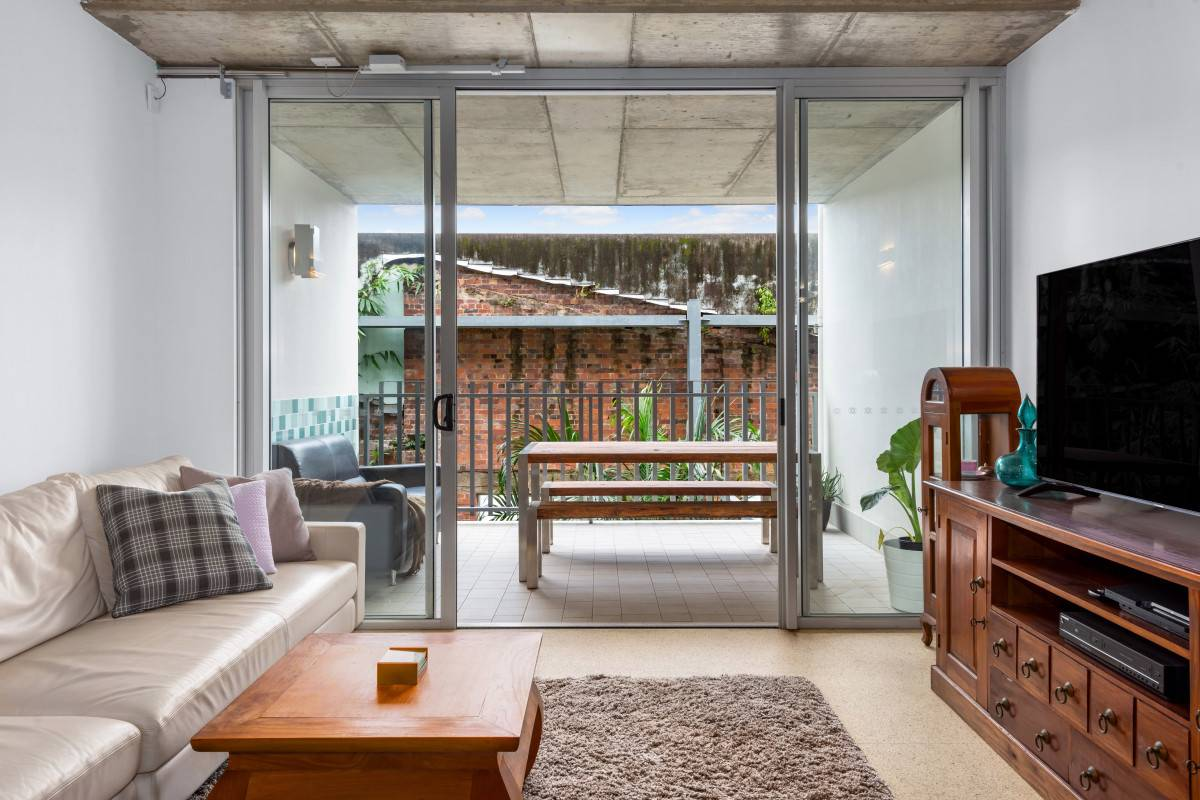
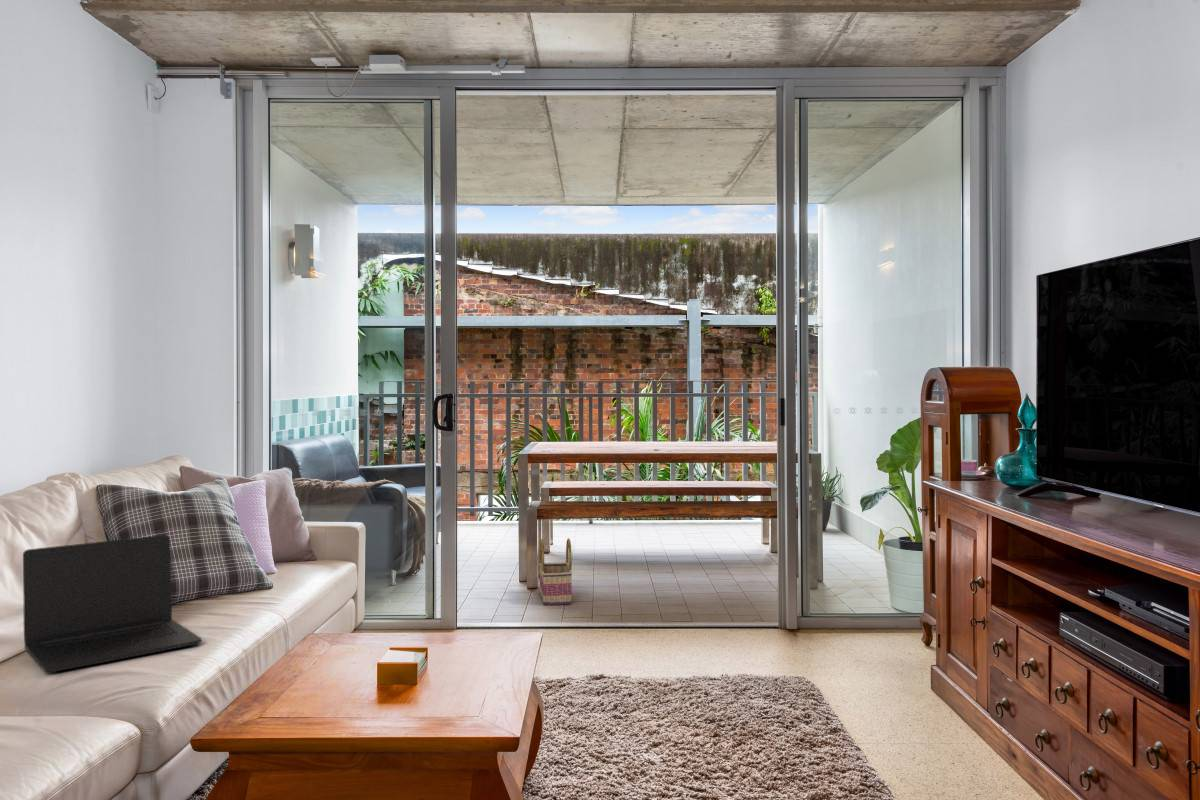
+ basket [538,538,573,606]
+ laptop [22,534,203,673]
